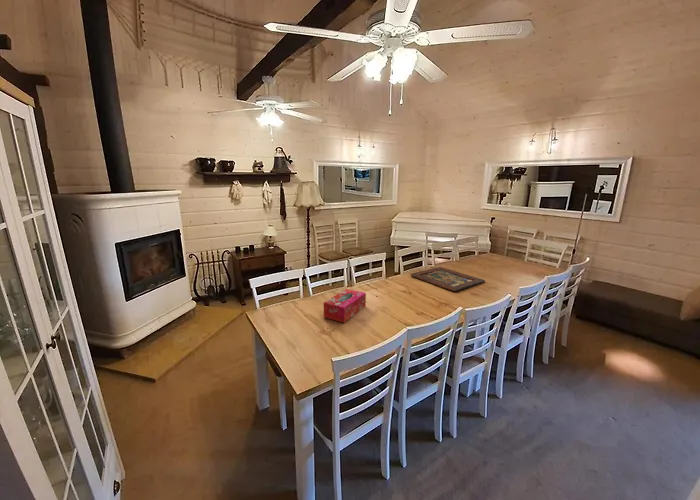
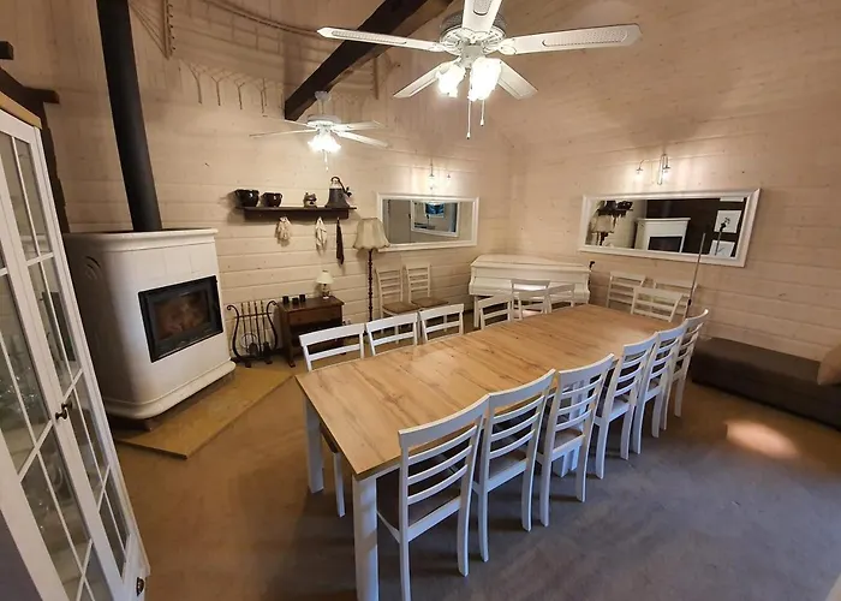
- tissue box [323,288,367,324]
- religious icon [409,266,486,292]
